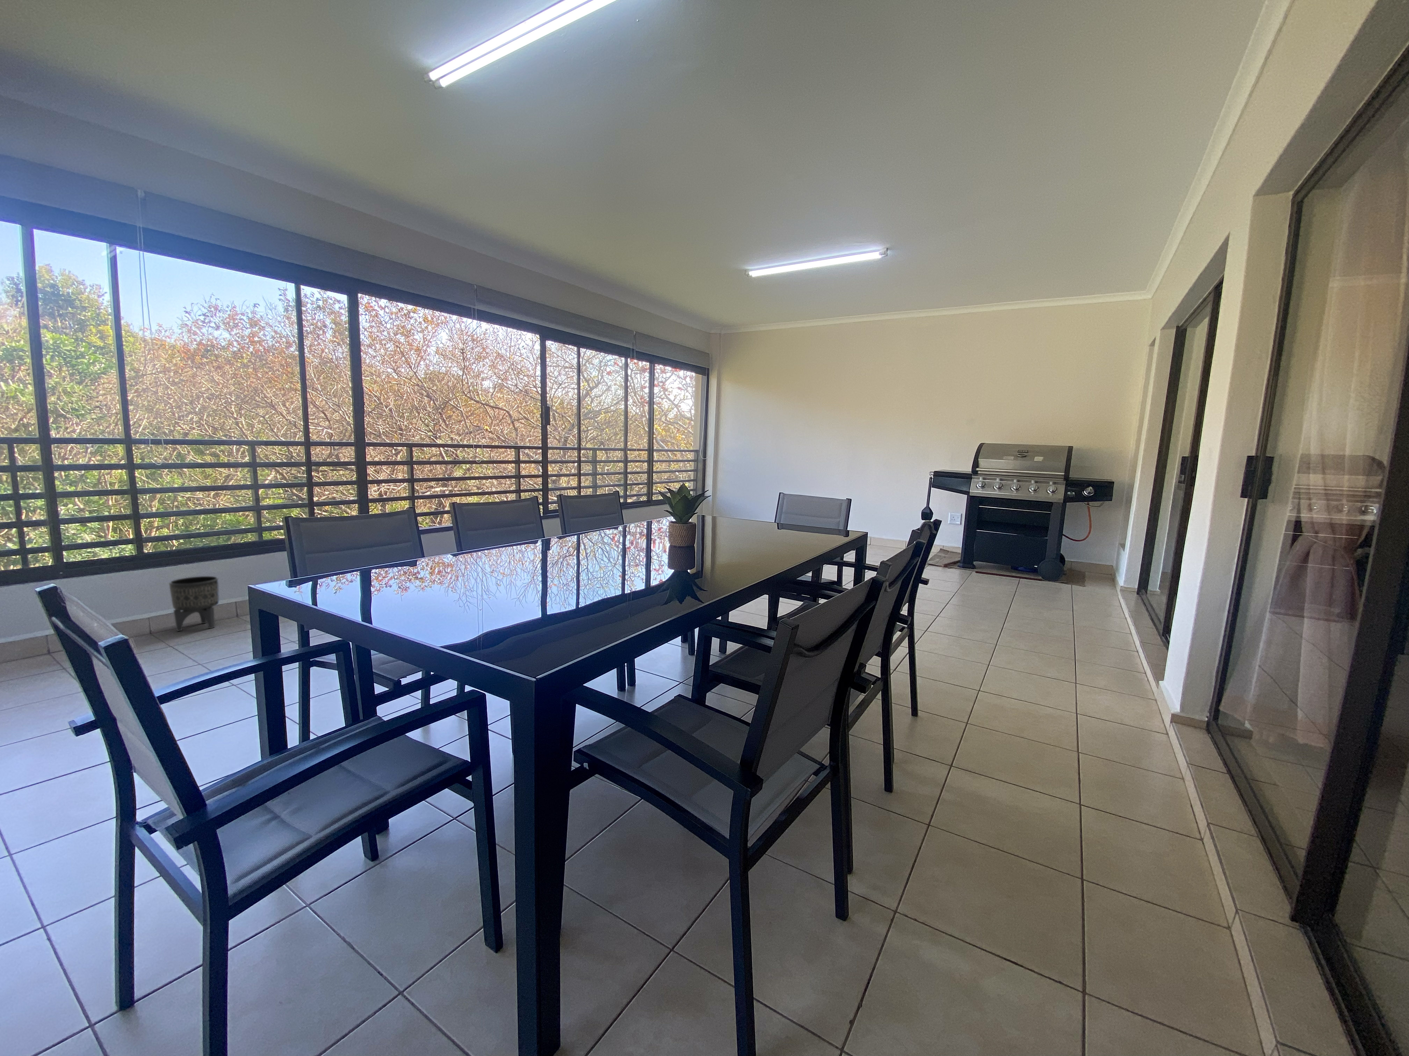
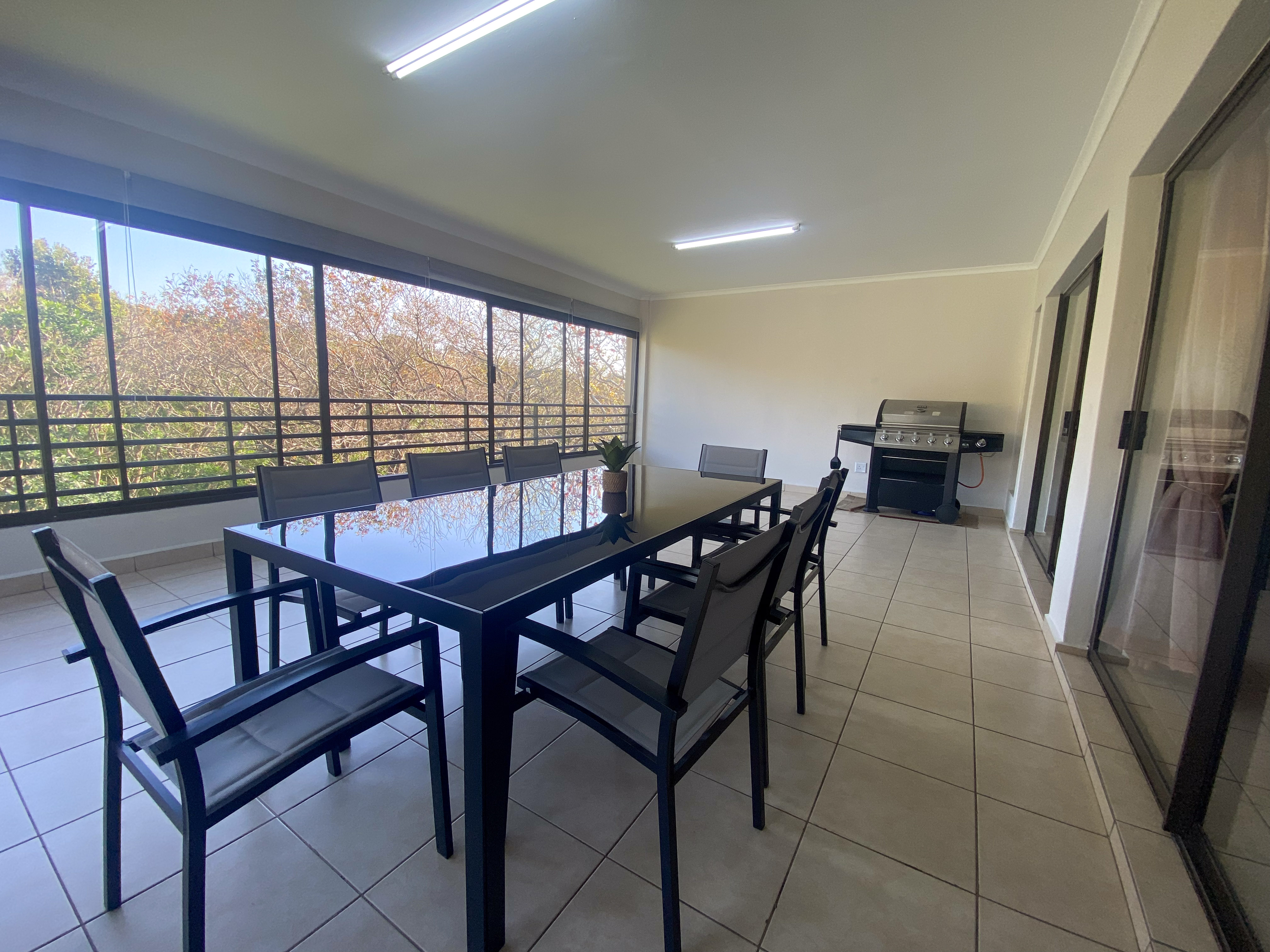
- planter [169,576,220,631]
